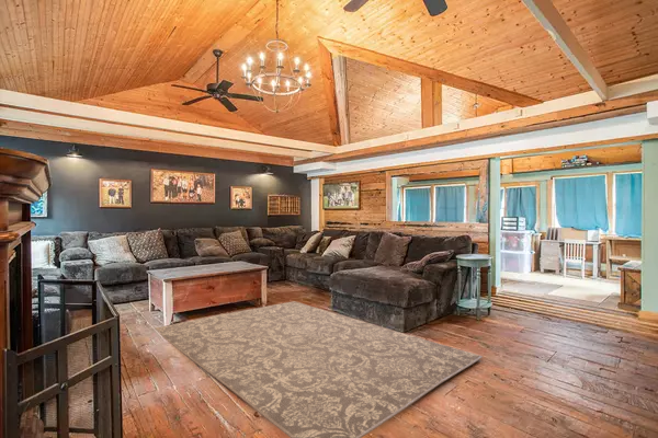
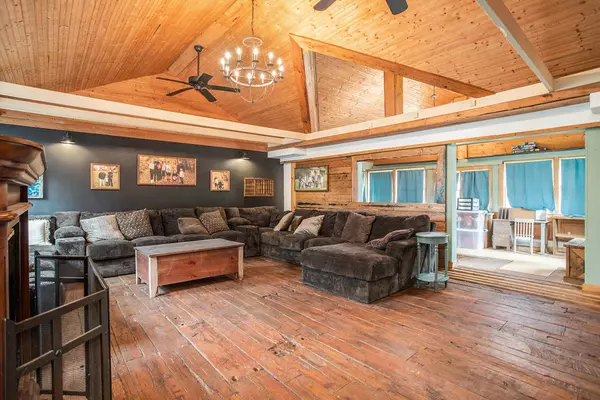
- rug [155,300,484,438]
